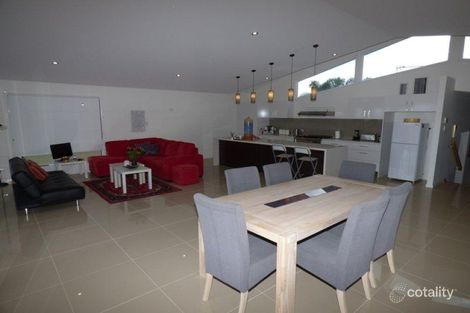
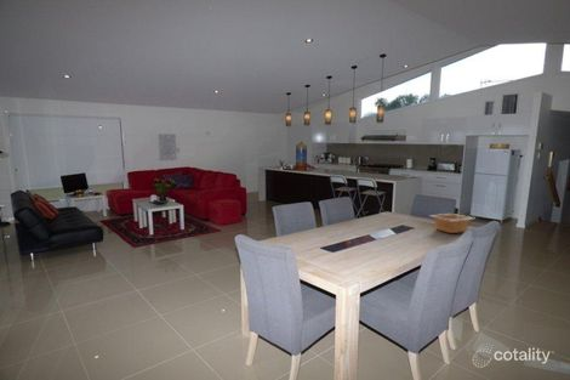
+ serving bowl [428,212,477,234]
